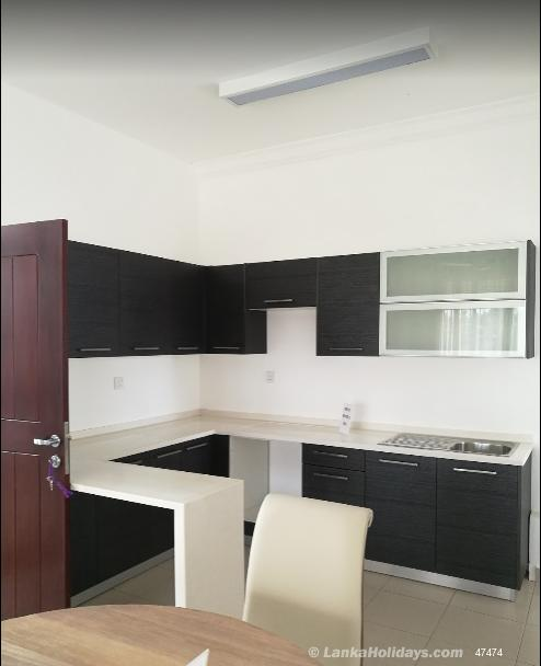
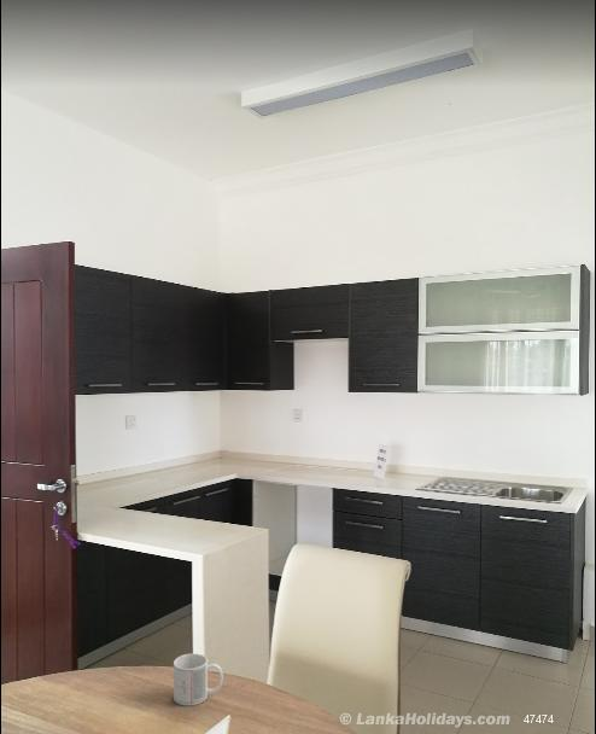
+ mug [173,652,224,706]
